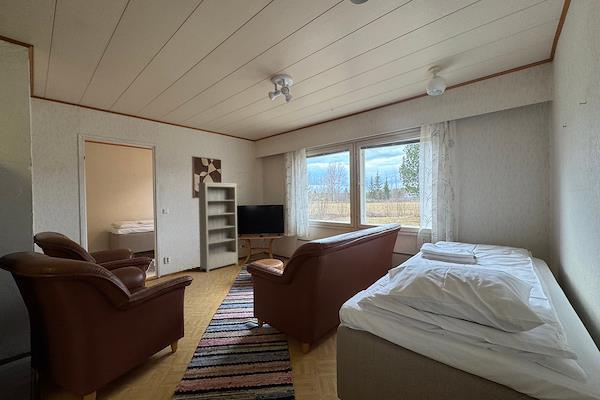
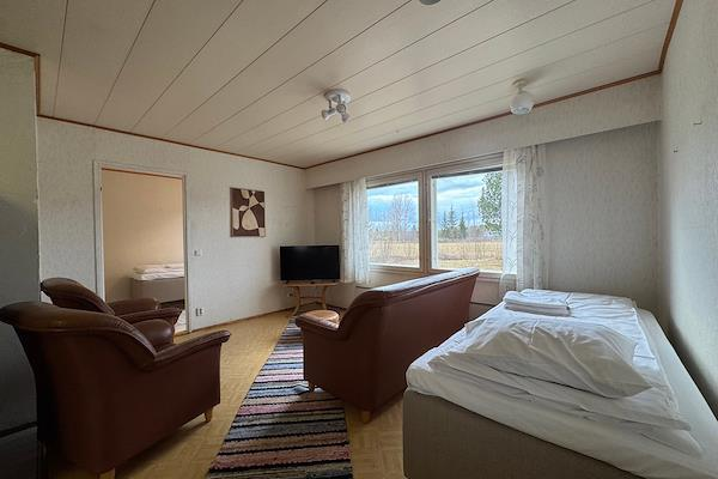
- bookshelf [197,181,239,273]
